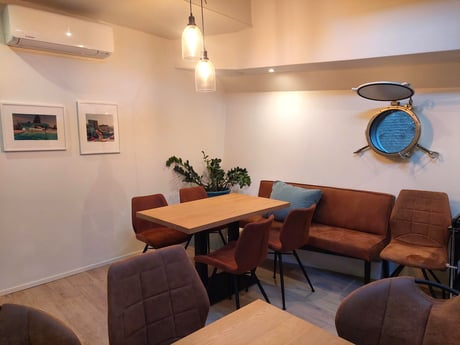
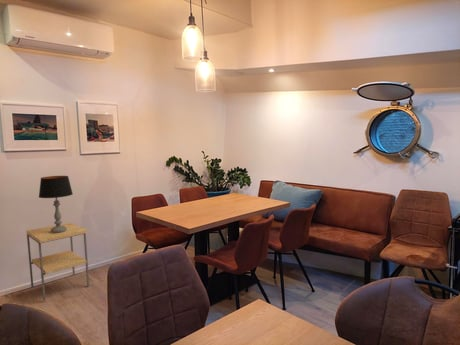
+ table lamp [38,175,74,233]
+ side table [26,222,90,302]
